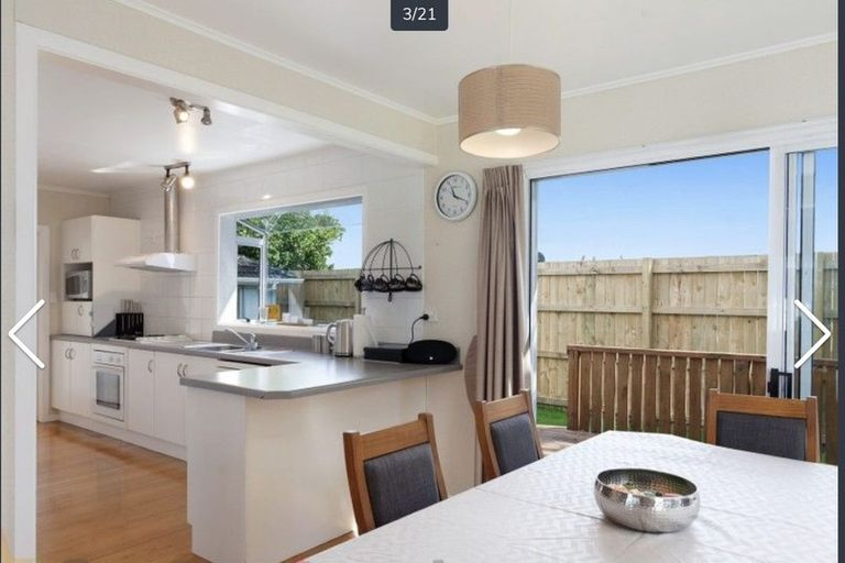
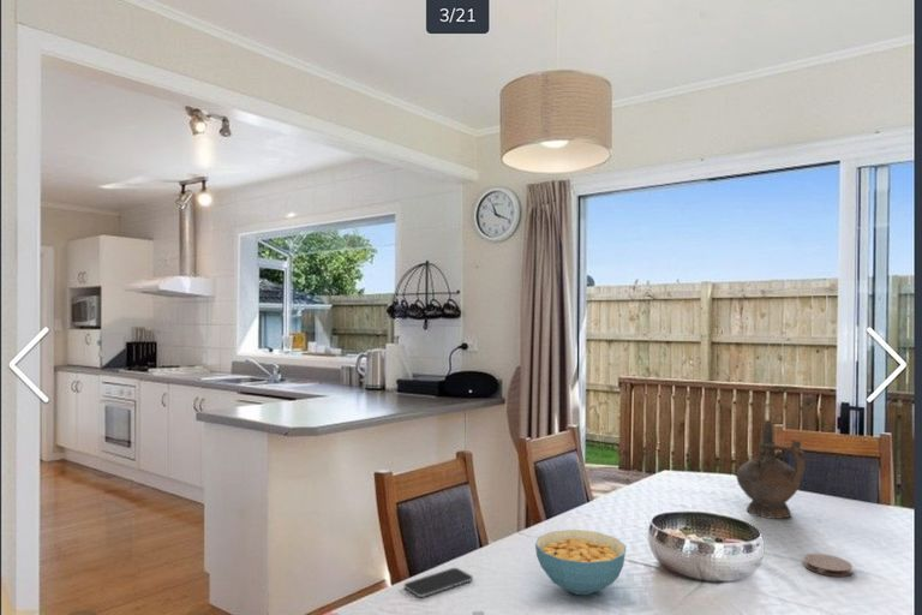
+ cereal bowl [534,529,627,596]
+ coaster [803,553,854,578]
+ ceremonial vessel [735,419,807,520]
+ smartphone [403,567,474,598]
